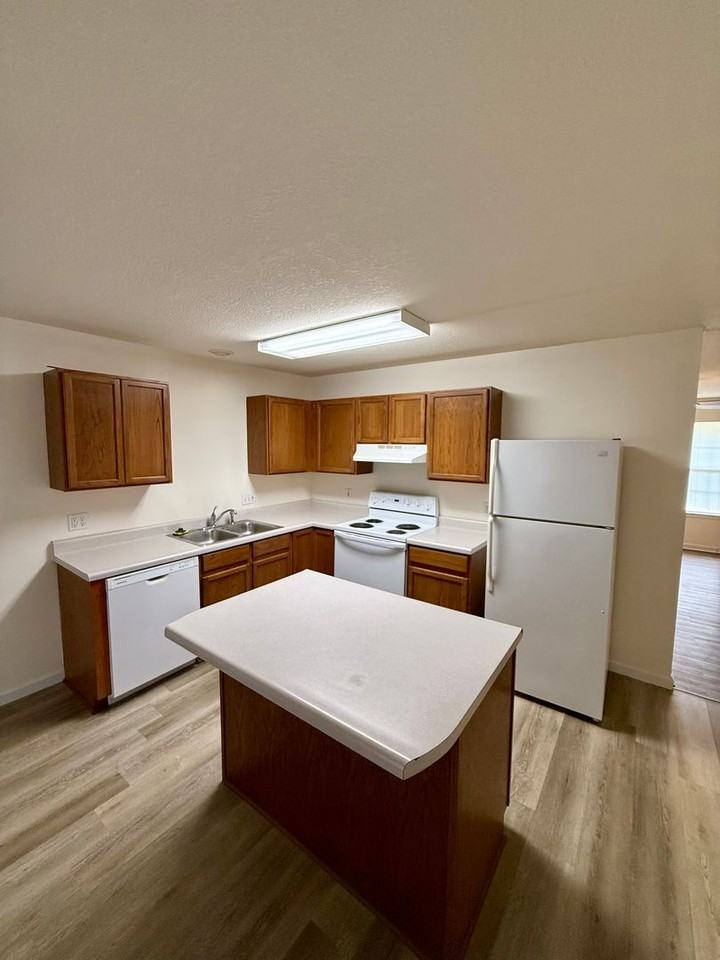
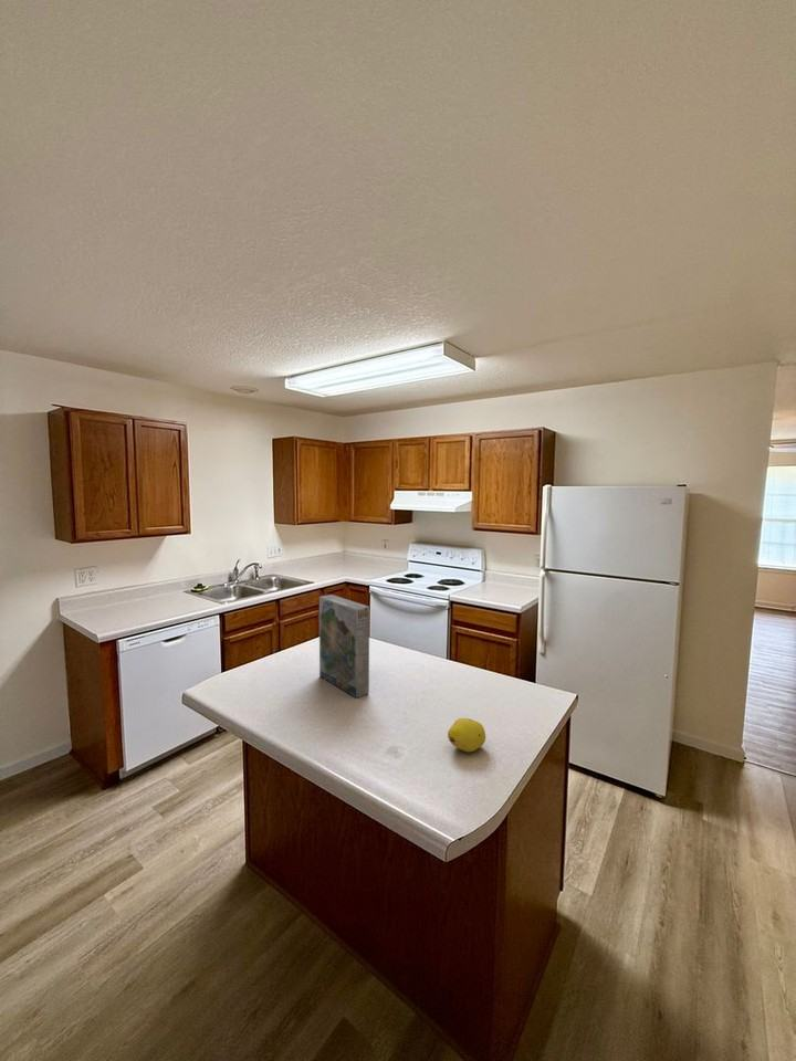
+ fruit [447,717,486,753]
+ cereal box [318,593,370,700]
